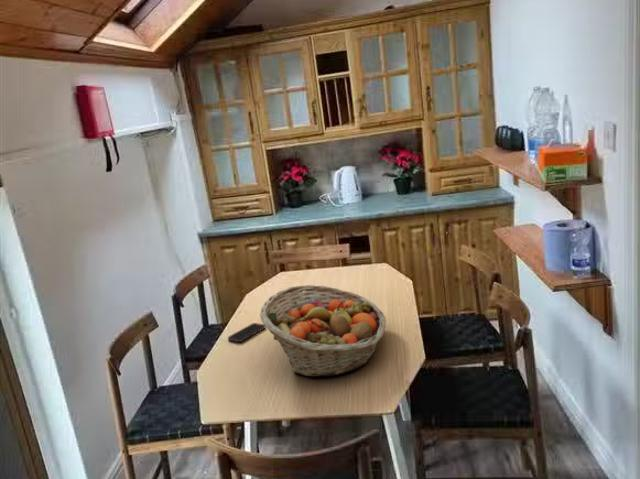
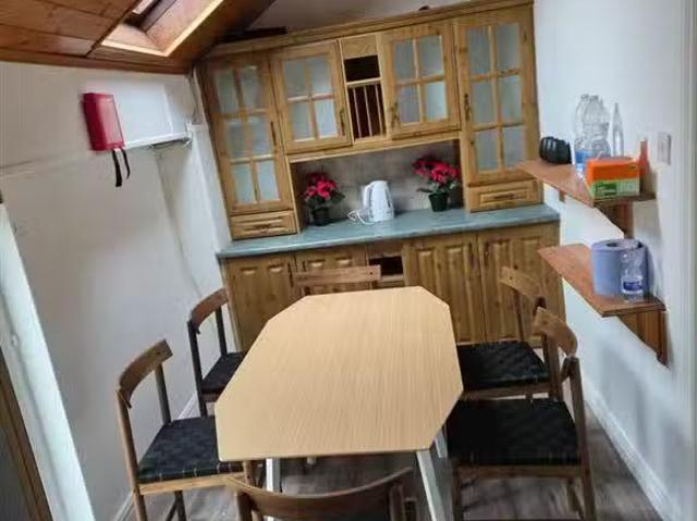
- smartphone [227,322,266,343]
- fruit basket [259,284,387,378]
